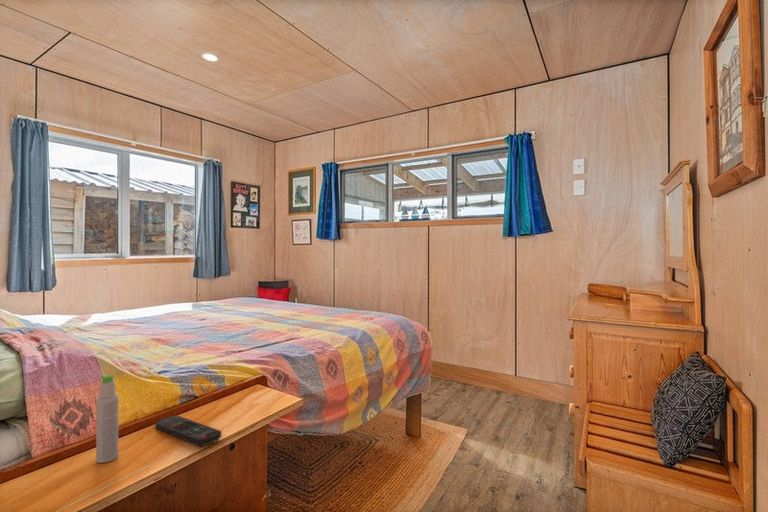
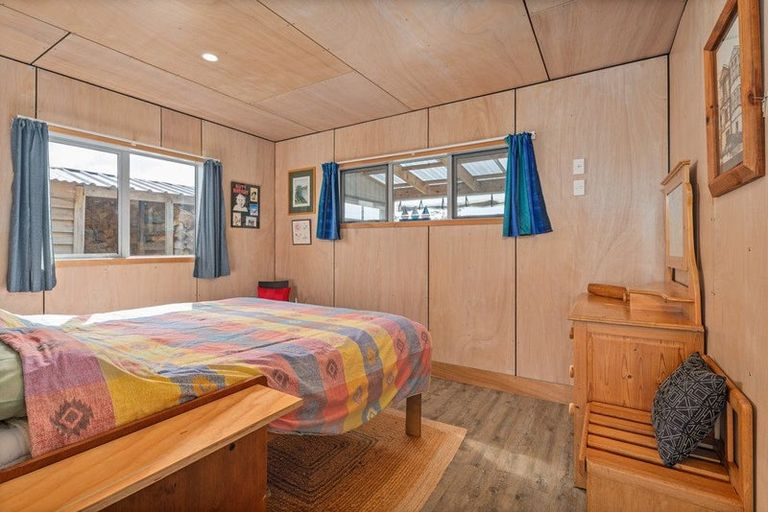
- remote control [154,414,222,447]
- bottle [95,374,119,464]
